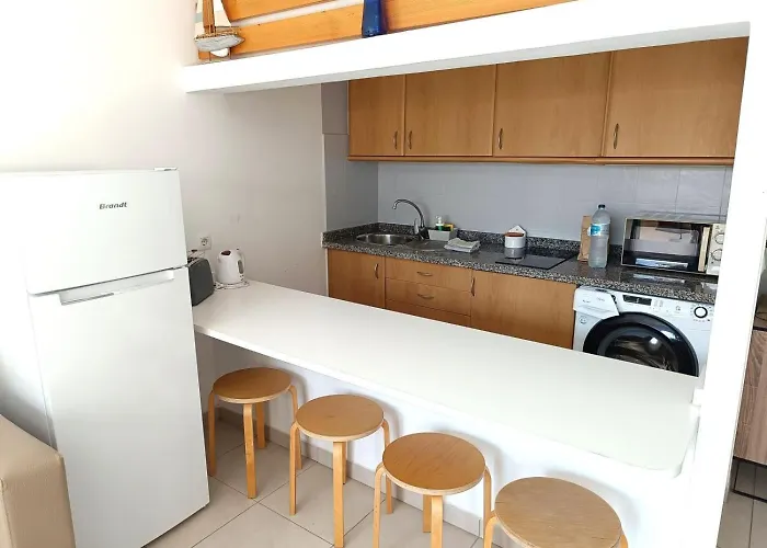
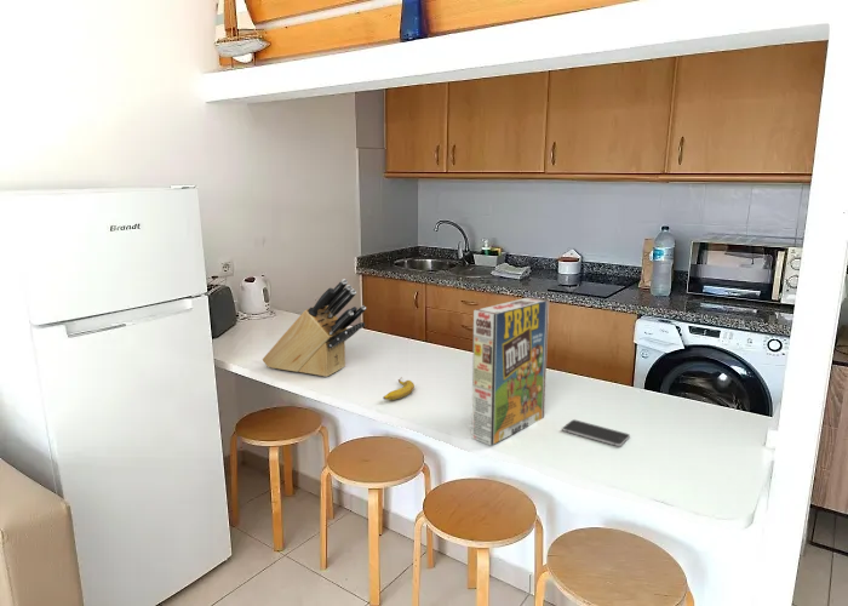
+ smartphone [561,418,631,447]
+ knife block [262,278,367,378]
+ banana [382,376,416,401]
+ cereal box [471,296,550,446]
